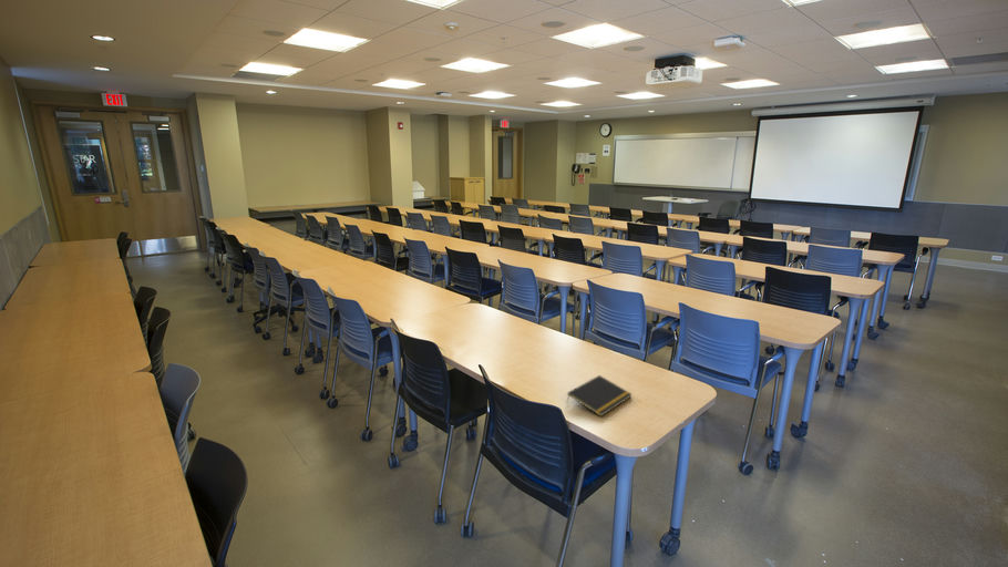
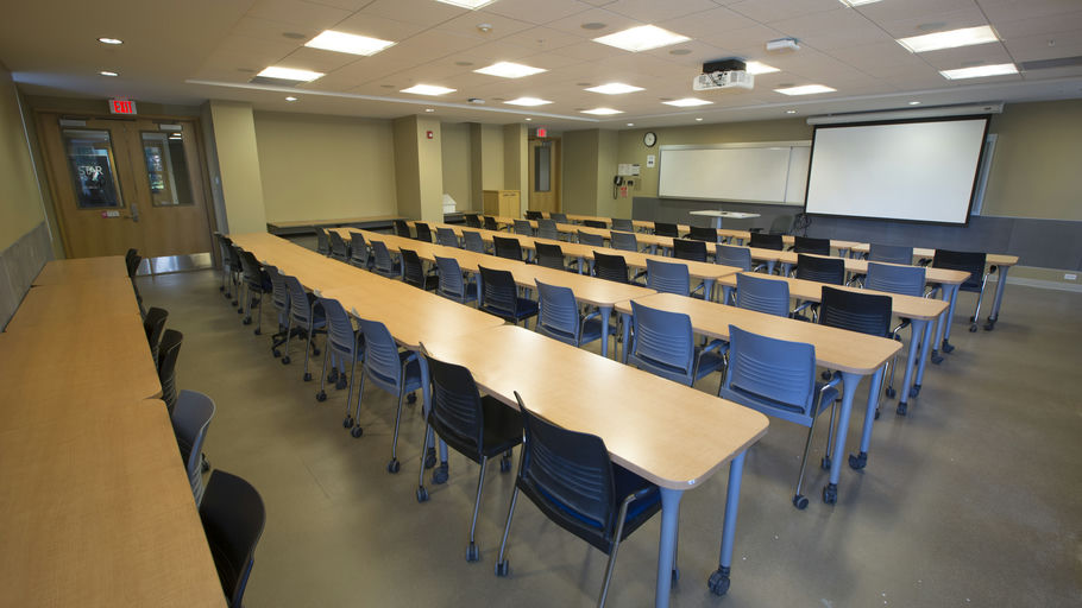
- notepad [566,374,632,417]
